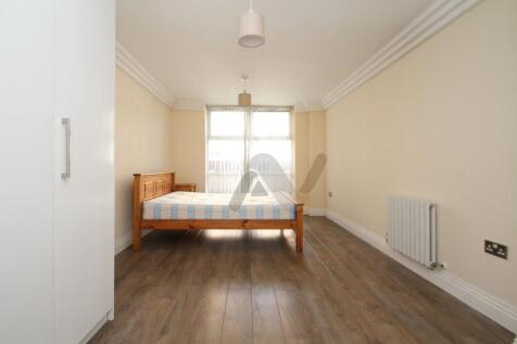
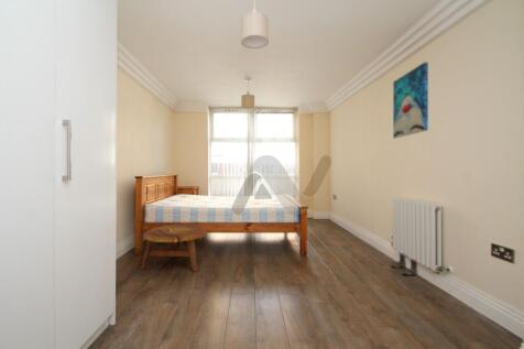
+ wall art [392,61,429,139]
+ boots [391,252,419,276]
+ side table [140,223,207,272]
